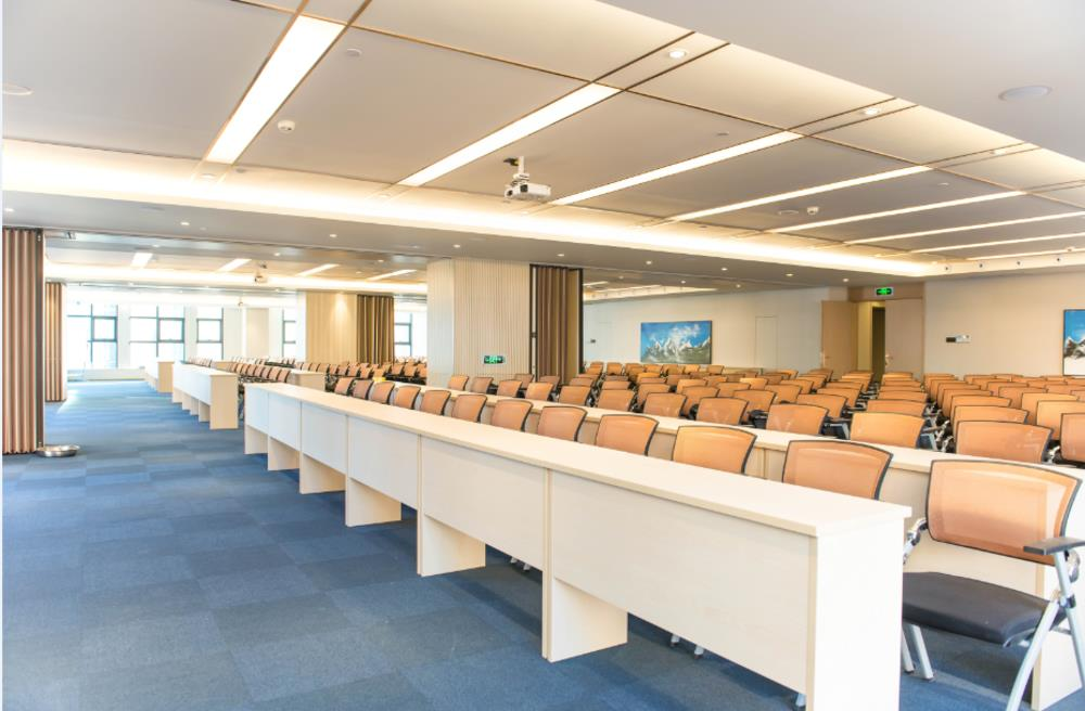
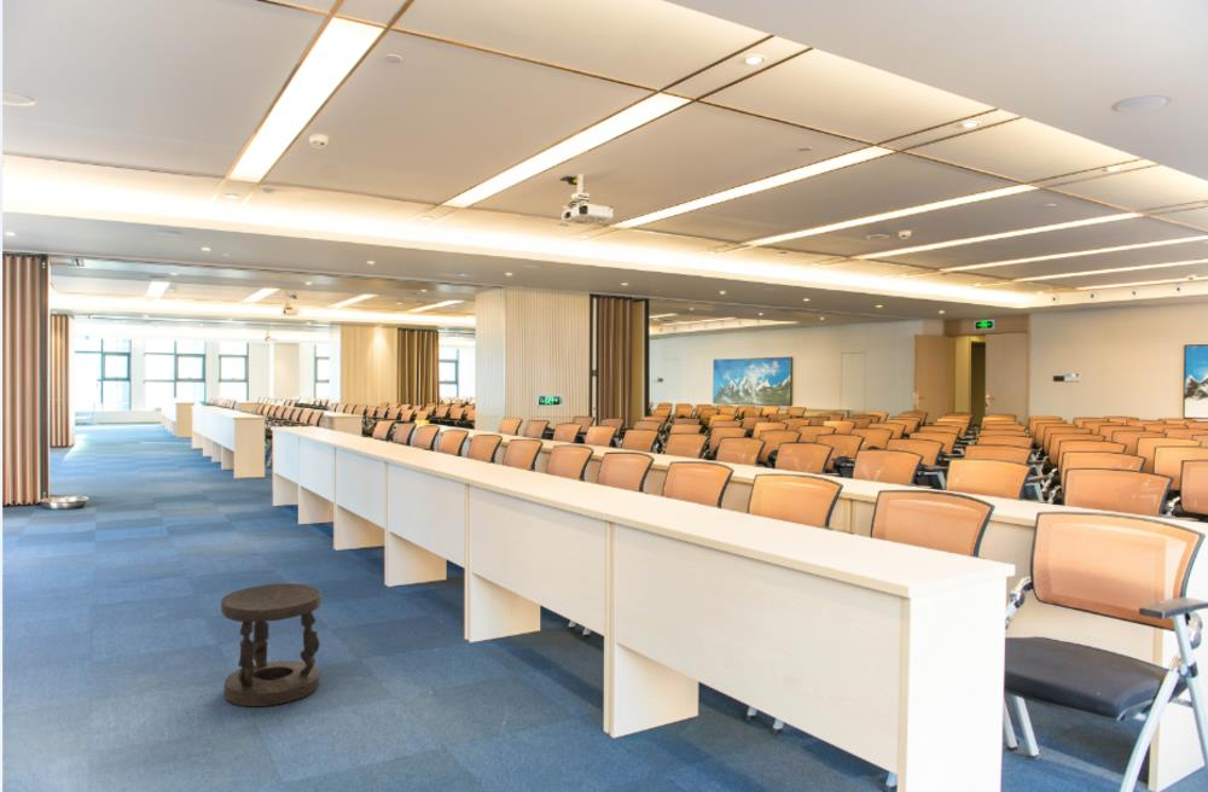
+ stool [220,582,323,707]
